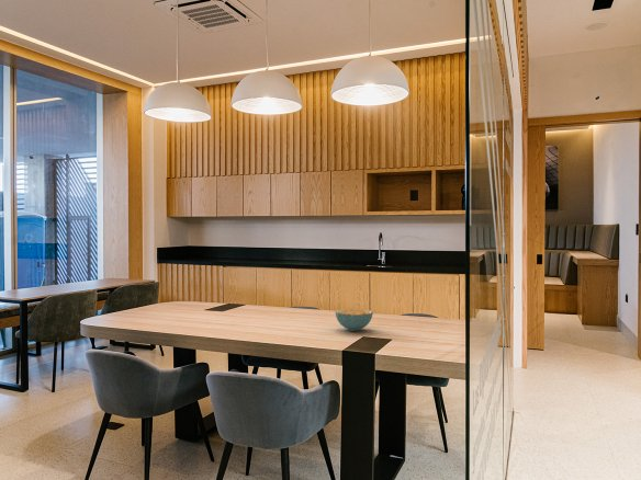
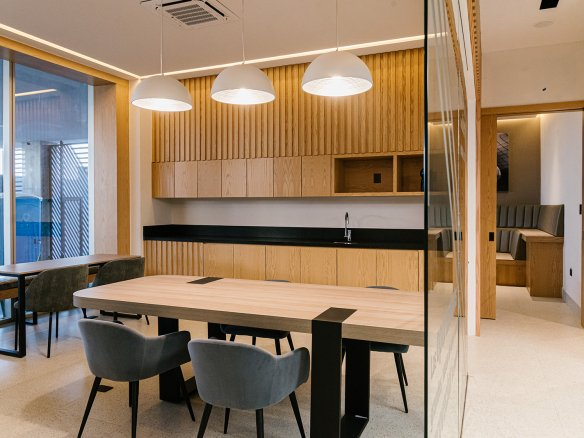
- cereal bowl [335,308,374,332]
